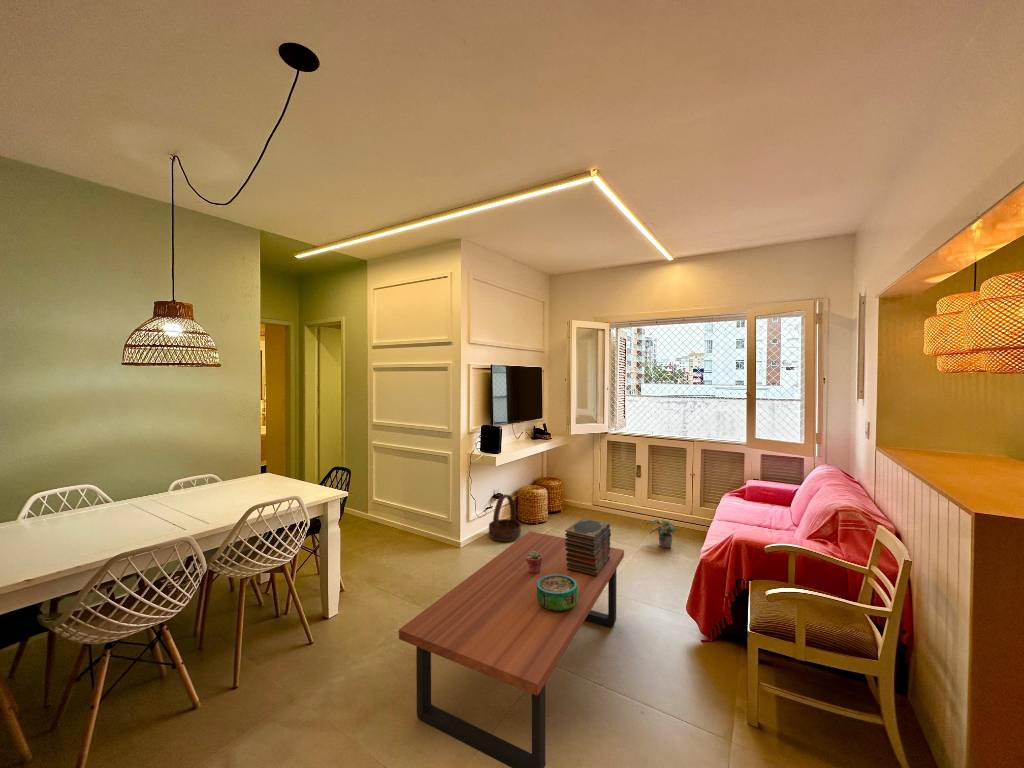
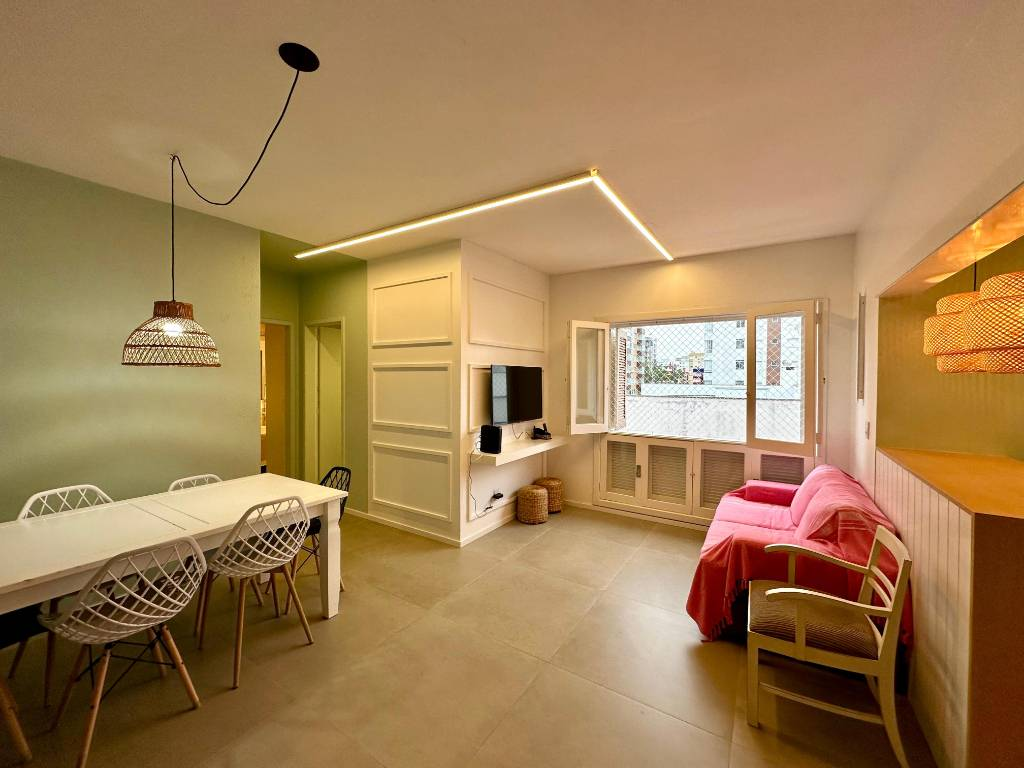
- decorative bowl [537,575,578,612]
- coffee table [398,530,625,768]
- basket [488,493,522,543]
- potted plant [645,519,680,549]
- book stack [564,517,612,577]
- potted succulent [526,551,542,574]
